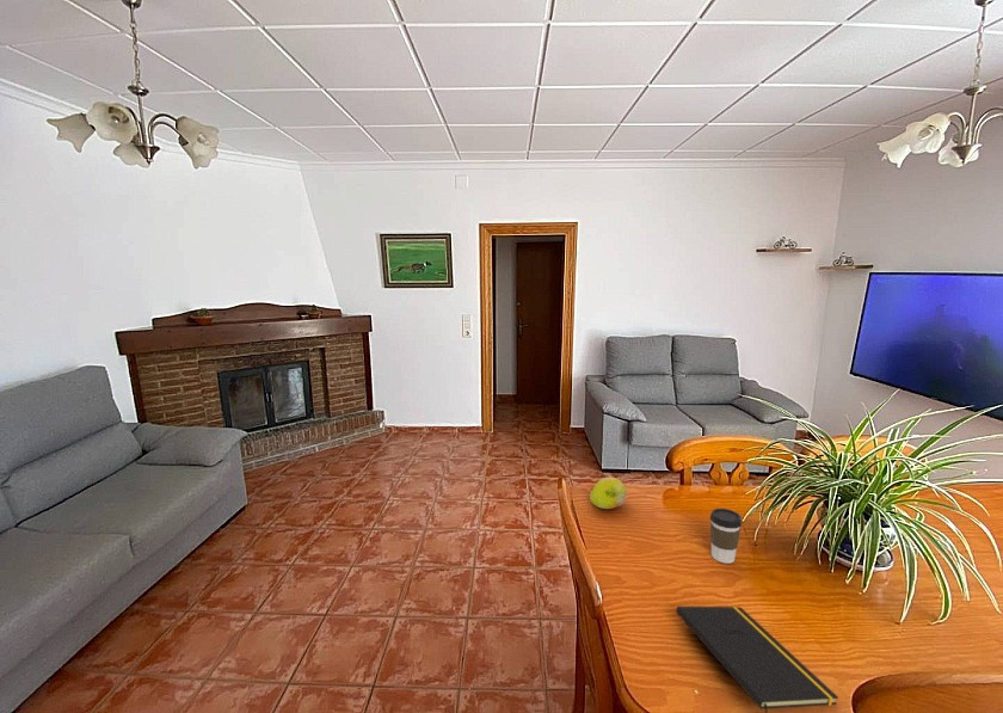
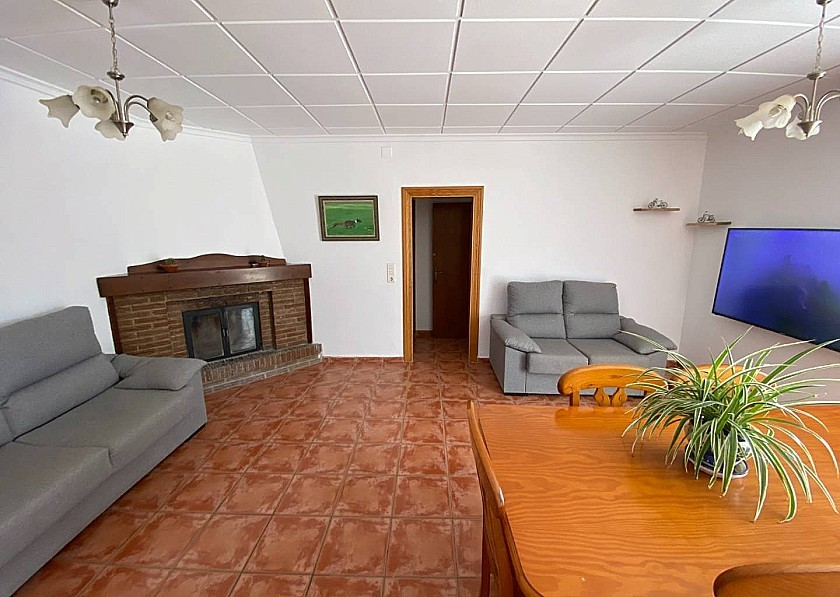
- fruit [589,475,628,510]
- coffee cup [709,508,743,565]
- notepad [675,606,839,713]
